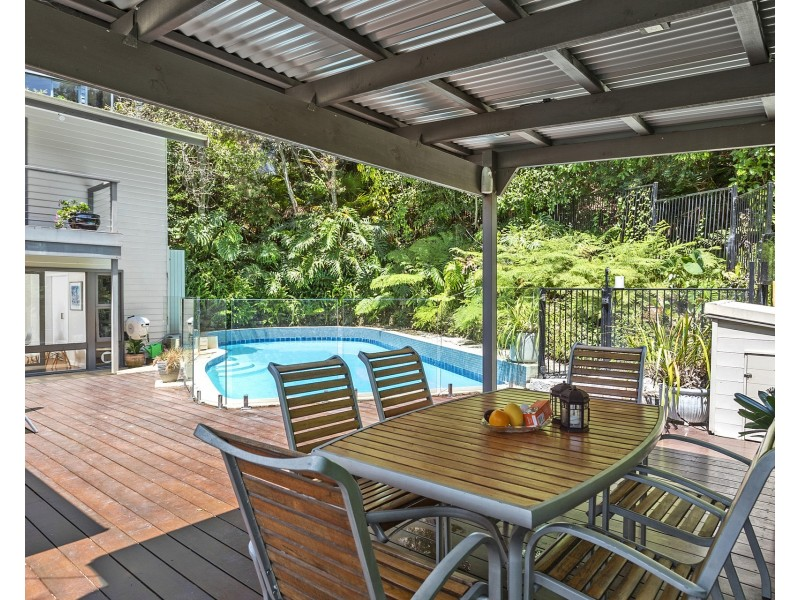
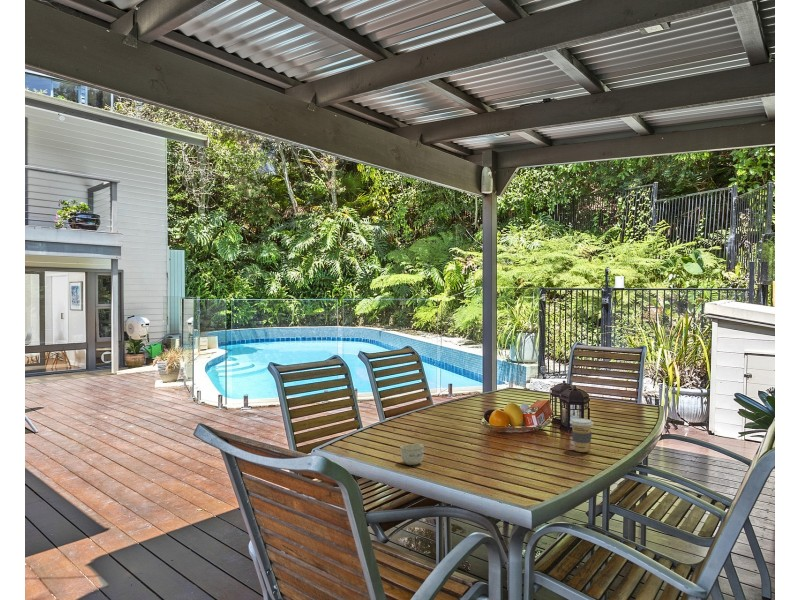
+ cup [400,443,425,466]
+ coffee cup [569,417,594,453]
